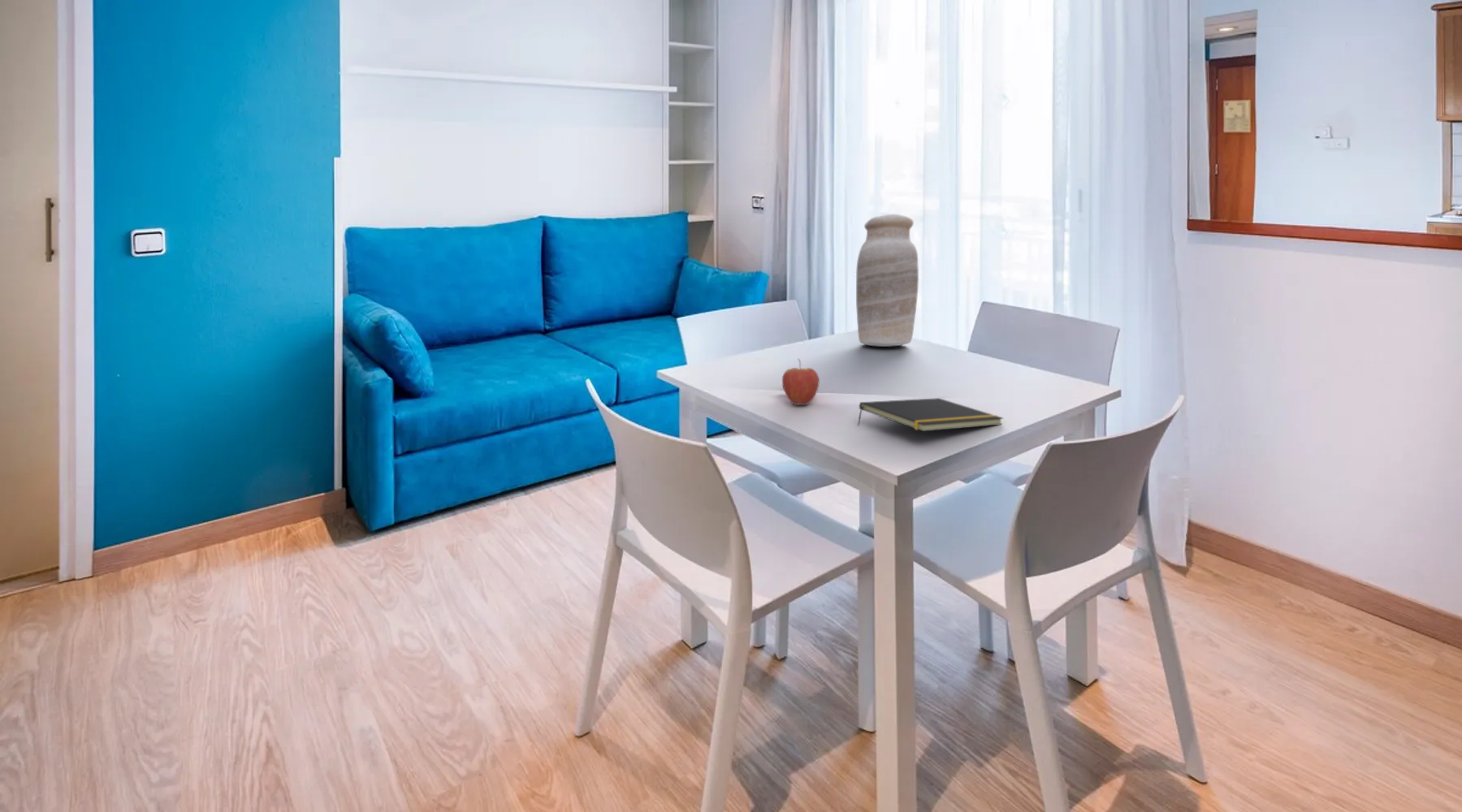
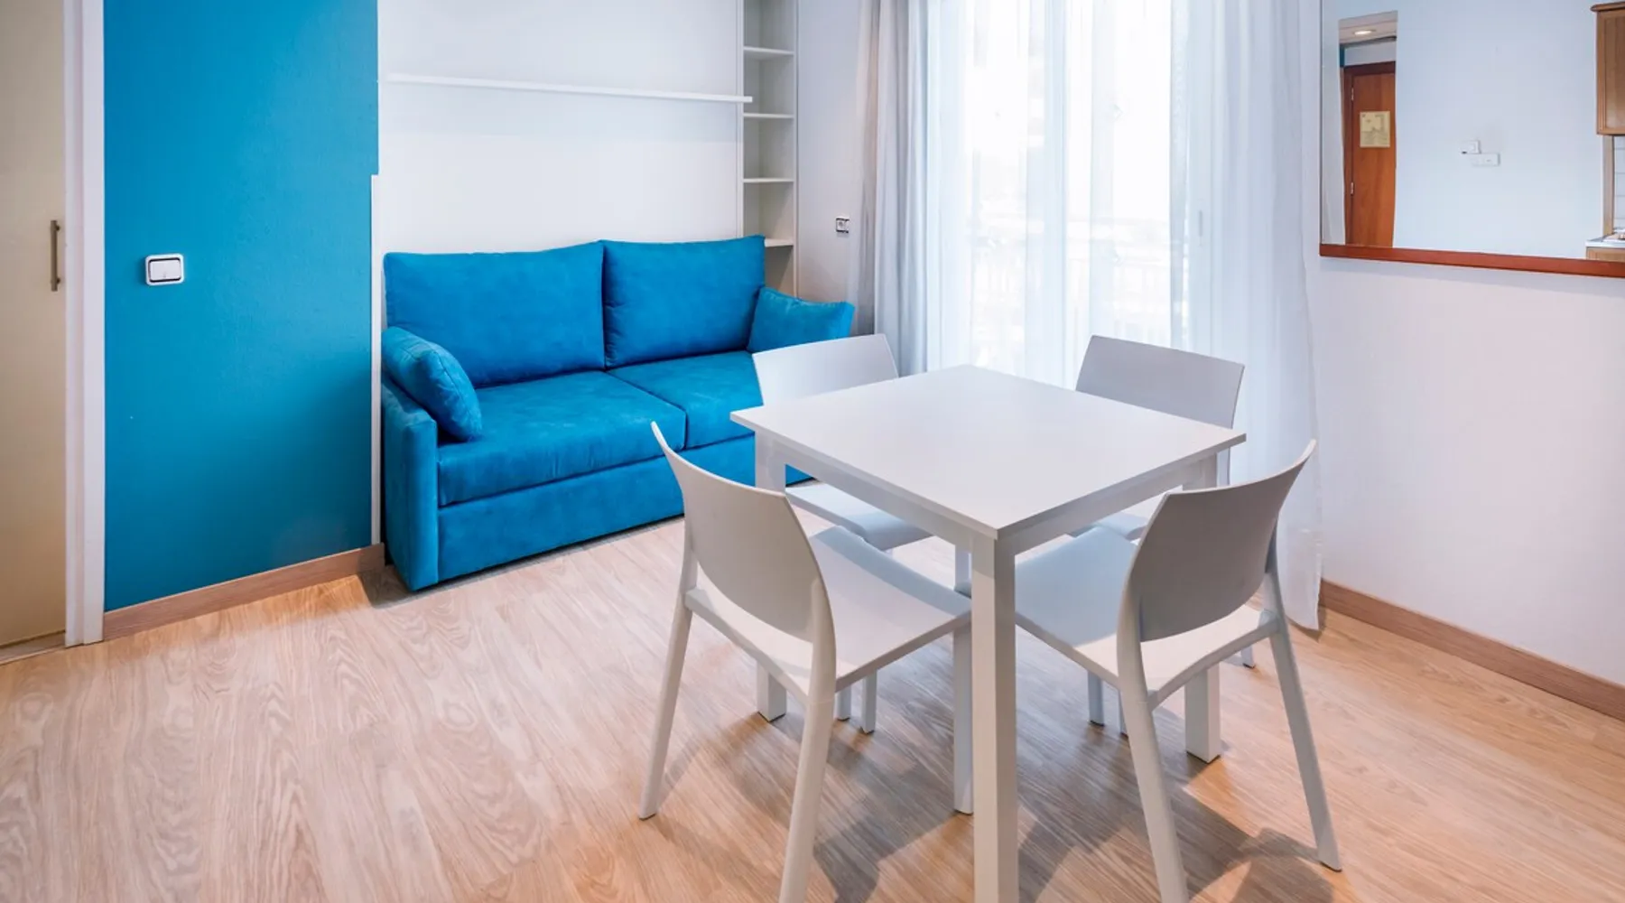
- notepad [857,397,1004,432]
- vase [855,214,919,348]
- fruit [781,357,820,406]
